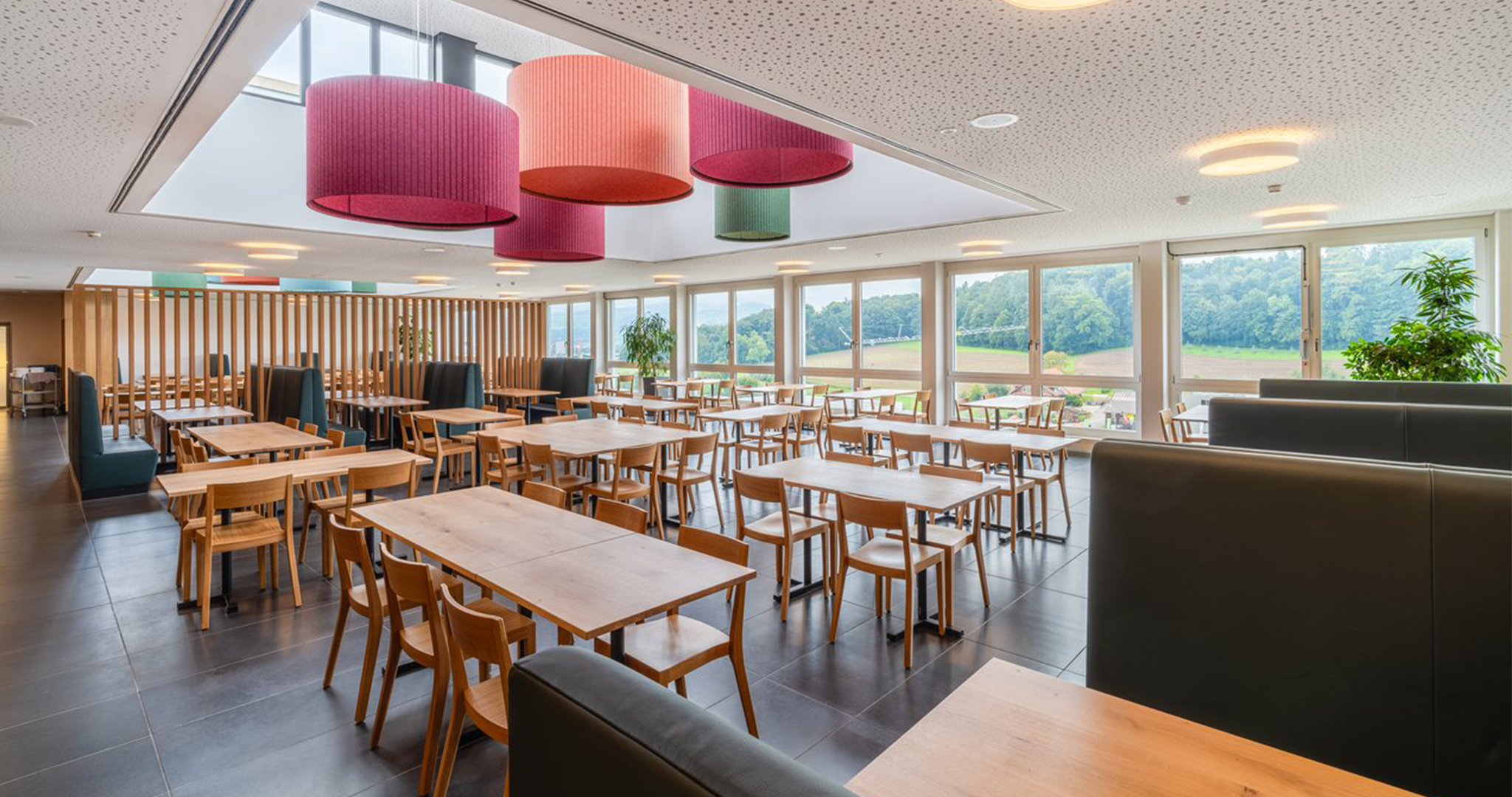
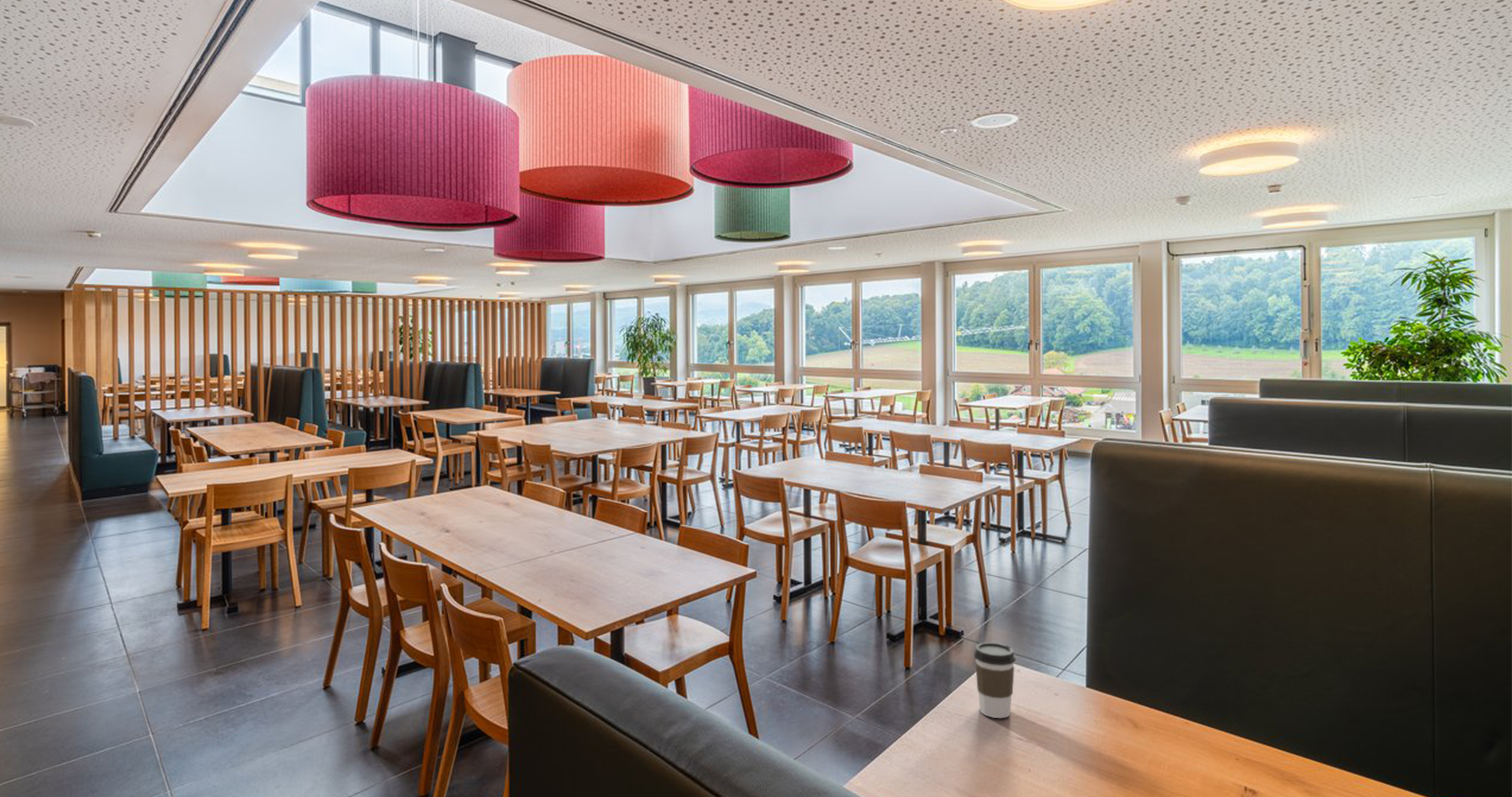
+ coffee cup [973,641,1017,719]
